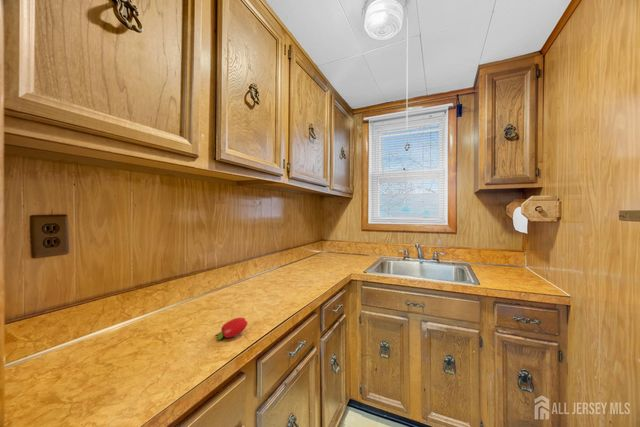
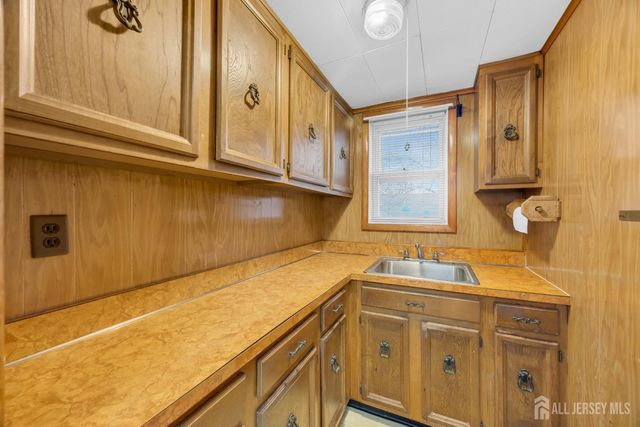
- fruit [214,317,249,341]
